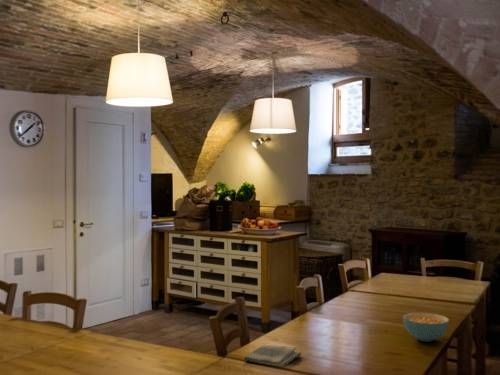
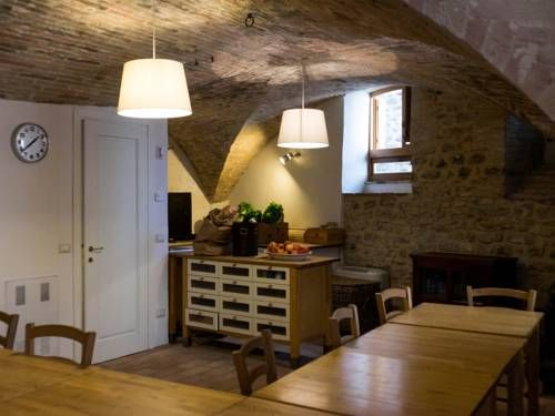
- cereal bowl [402,312,450,343]
- dish towel [243,343,302,369]
